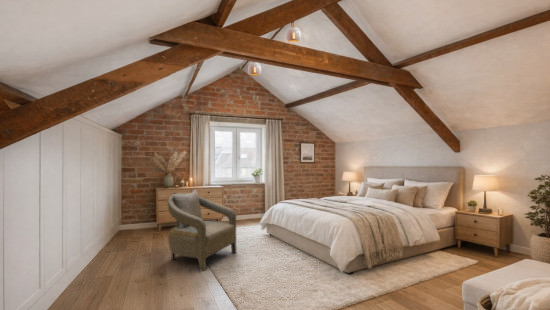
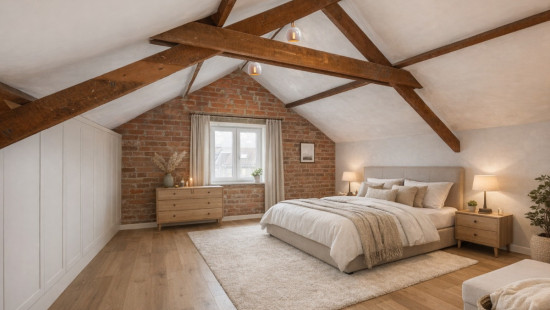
- armchair [167,188,238,272]
